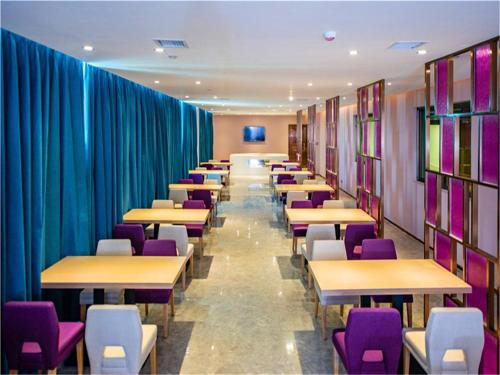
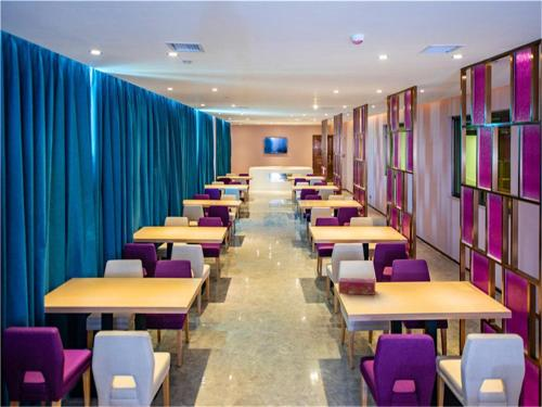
+ tissue box [337,277,376,296]
